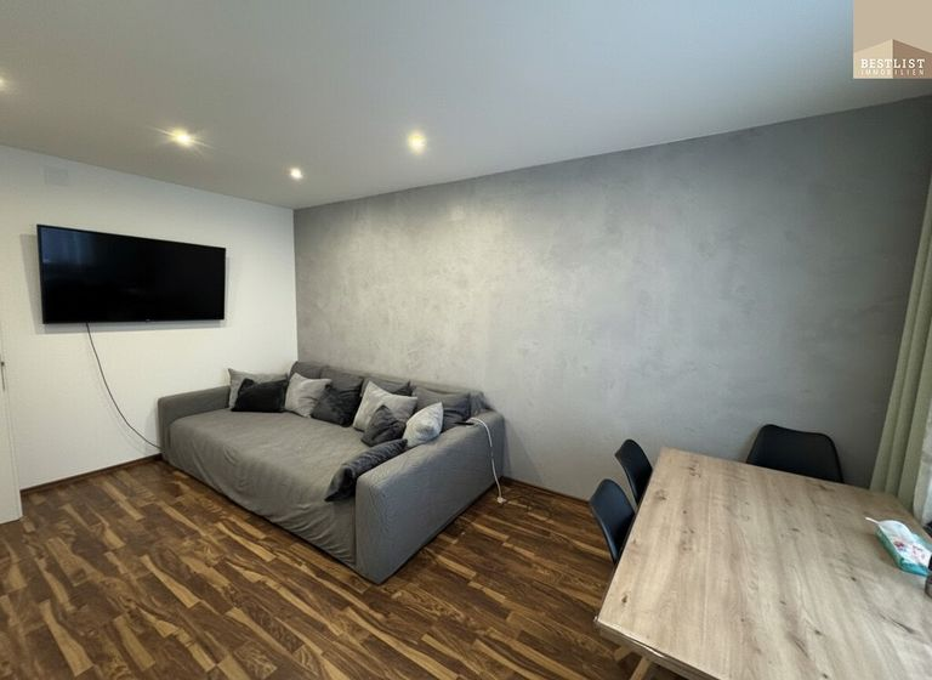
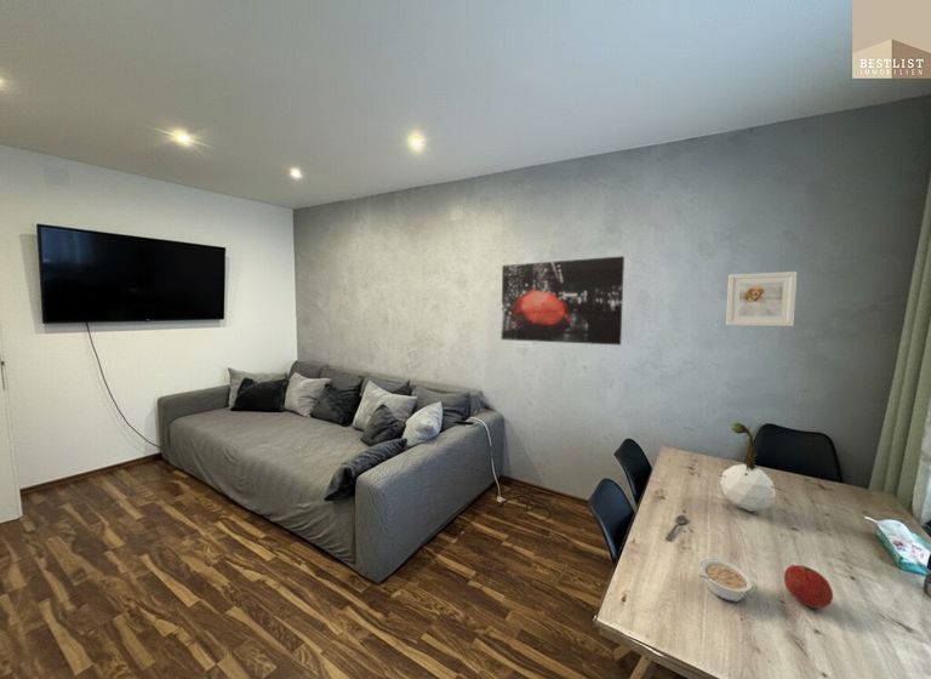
+ legume [698,558,754,603]
+ fruit [783,564,834,610]
+ spoon [664,514,687,542]
+ plant [719,422,788,513]
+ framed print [725,270,798,327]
+ wall art [501,255,626,347]
